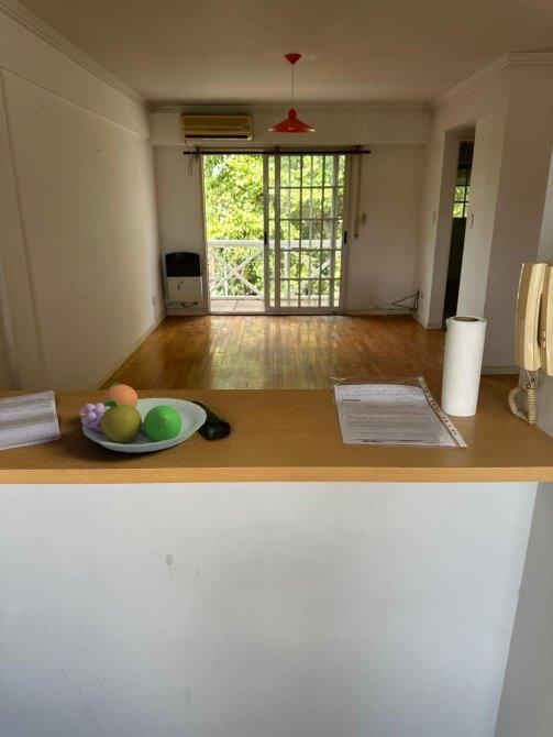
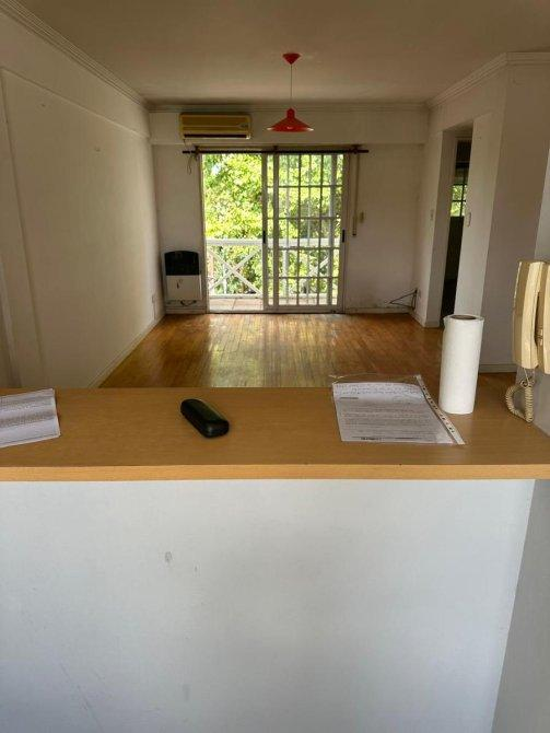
- fruit bowl [78,382,208,453]
